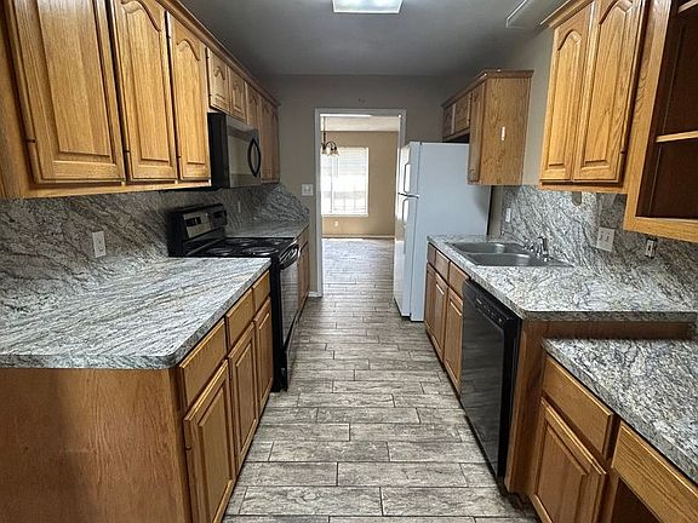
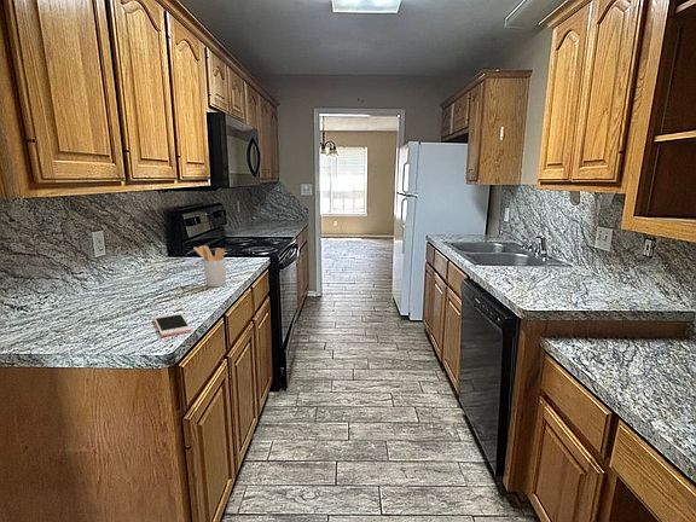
+ cell phone [152,312,193,337]
+ utensil holder [192,244,227,288]
